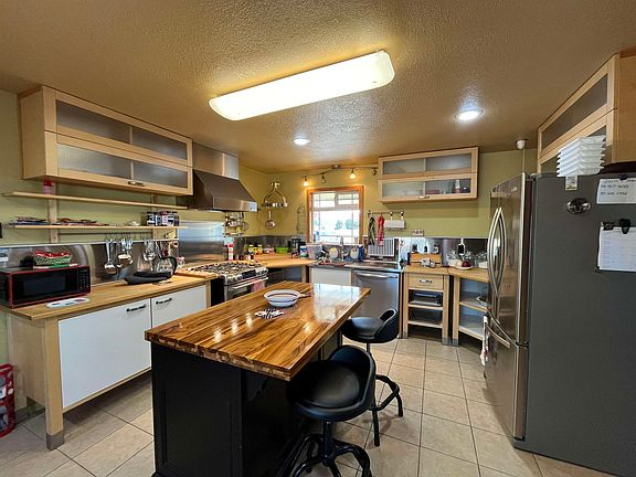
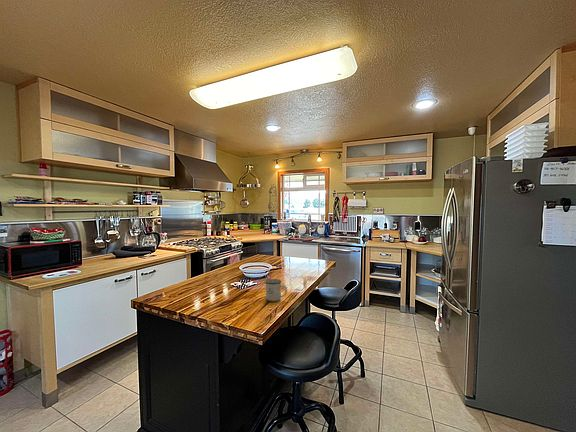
+ mug [265,278,288,302]
